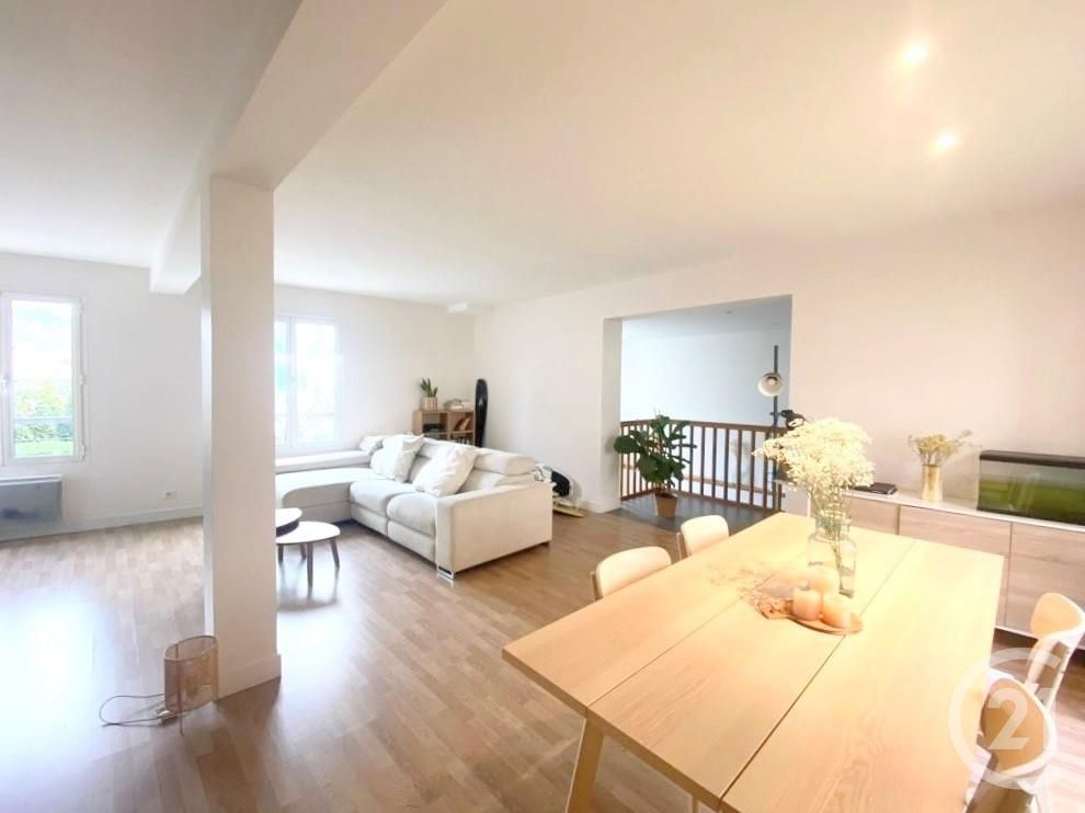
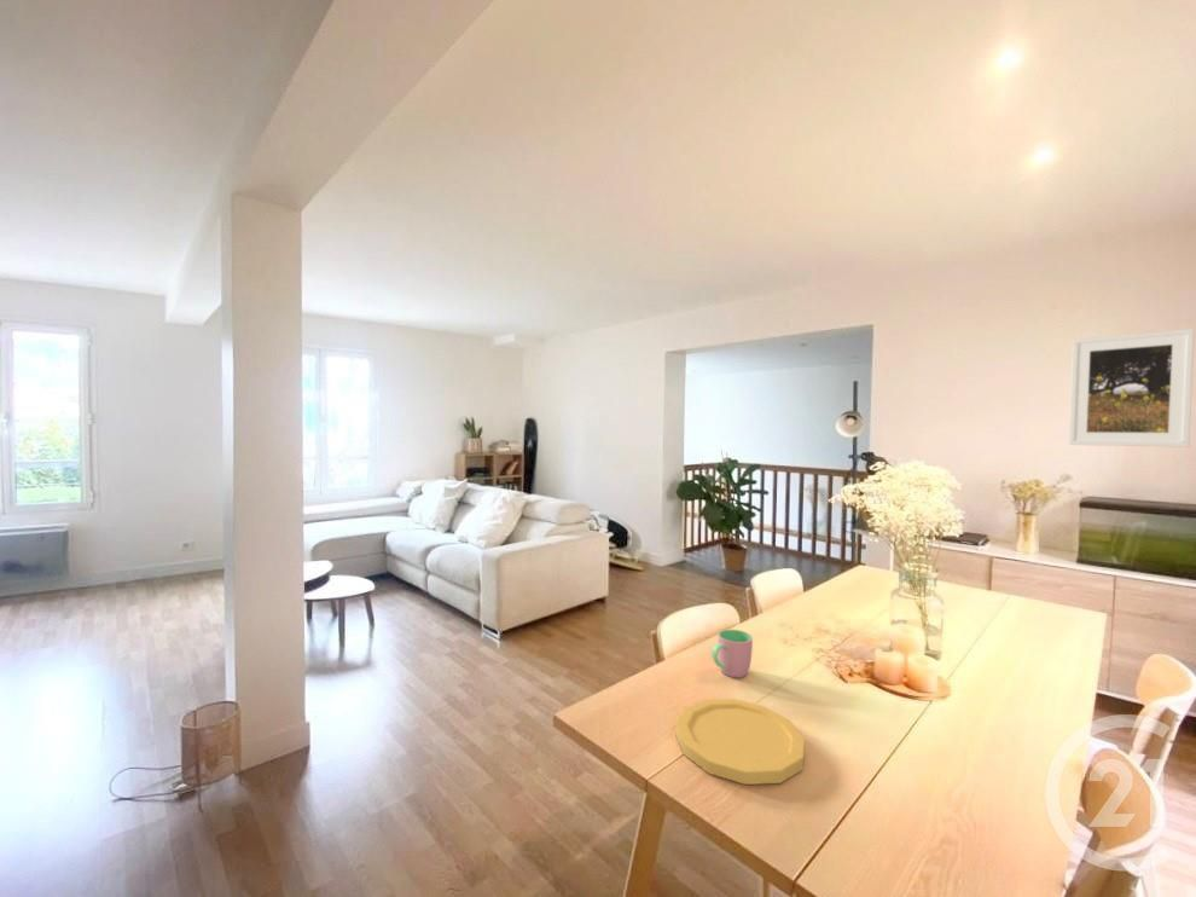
+ cup [712,629,754,679]
+ plate [674,698,806,786]
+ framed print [1068,328,1196,448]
